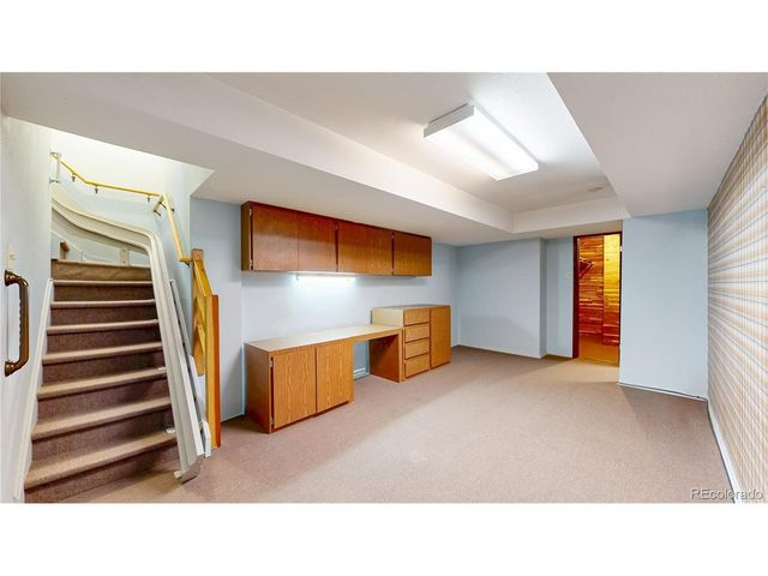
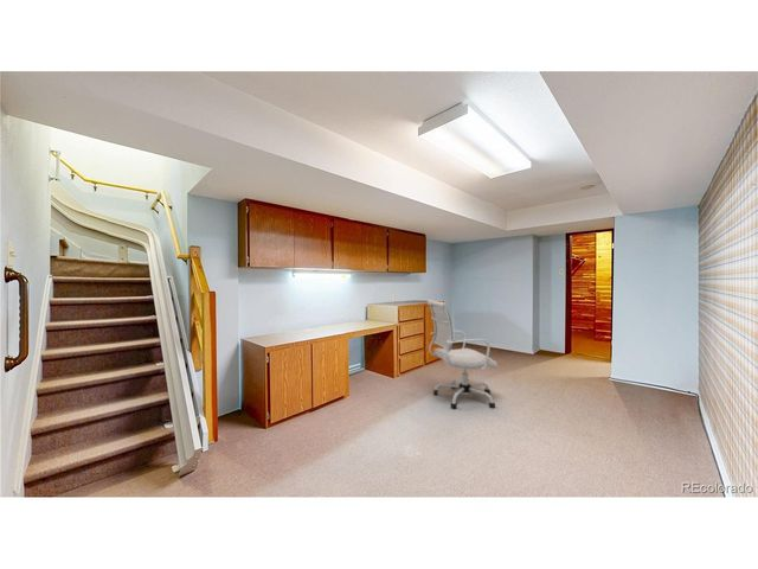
+ office chair [426,299,499,409]
